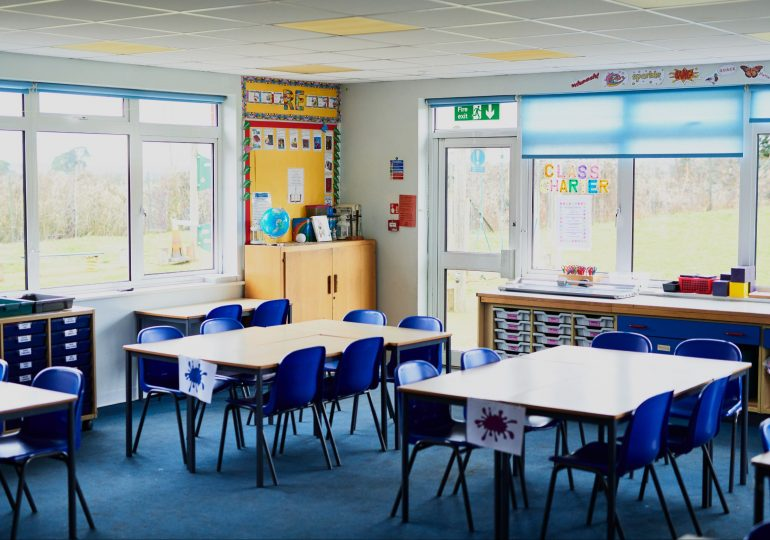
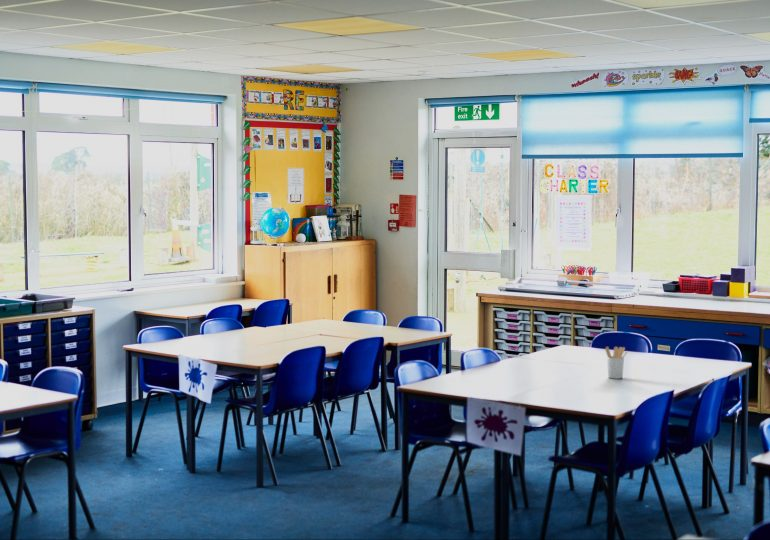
+ utensil holder [604,346,628,380]
